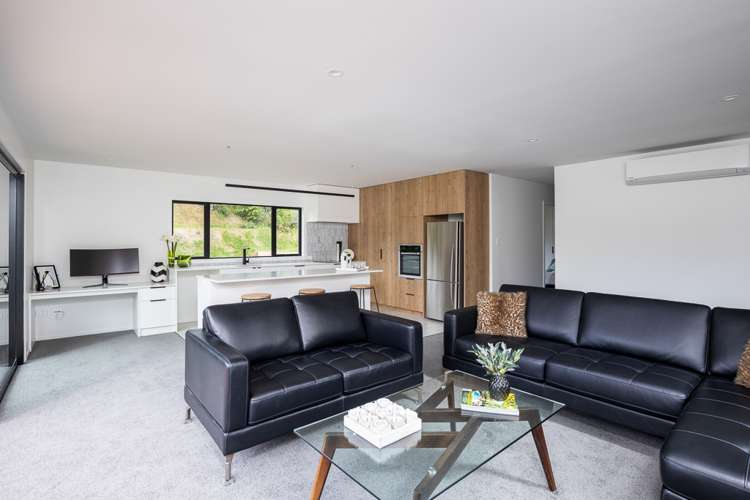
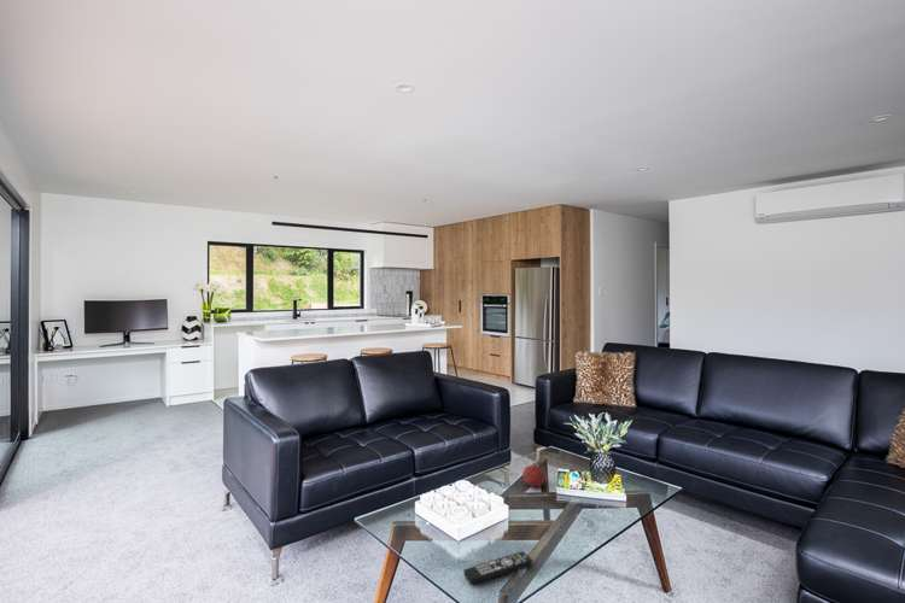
+ remote control [462,550,535,585]
+ fruit [521,463,545,487]
